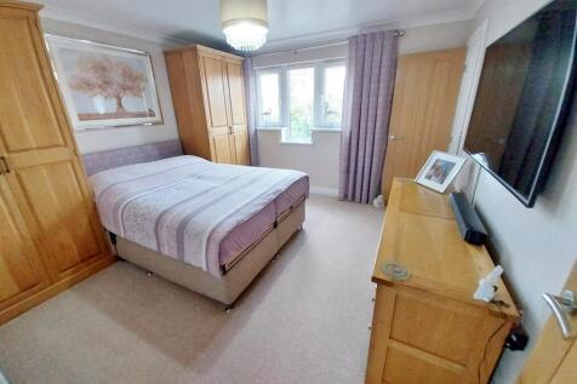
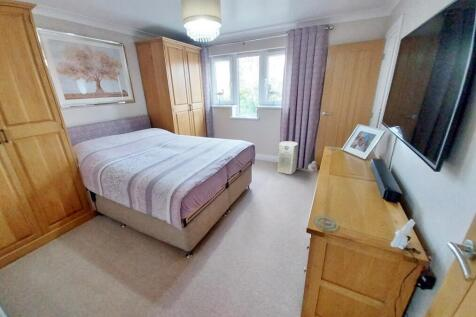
+ fan [276,140,299,175]
